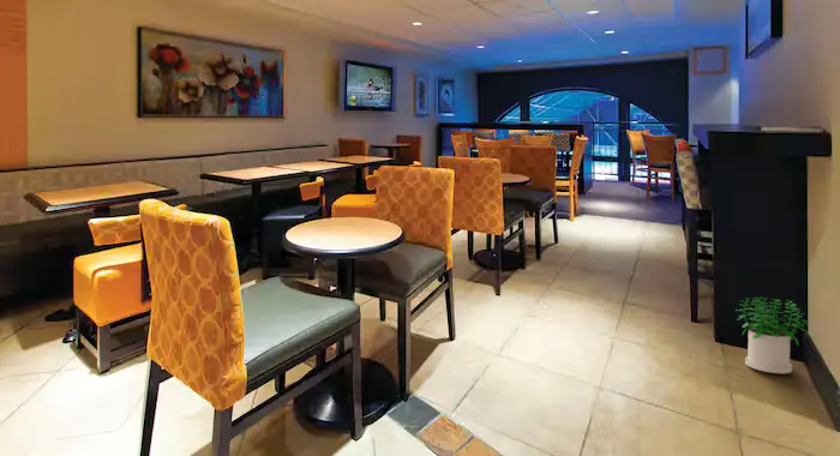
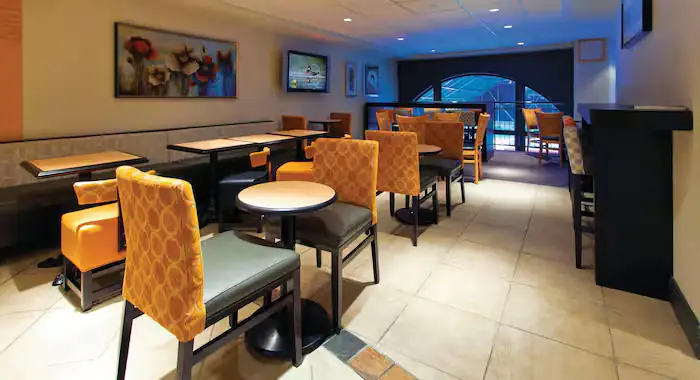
- potted plant [734,295,809,374]
